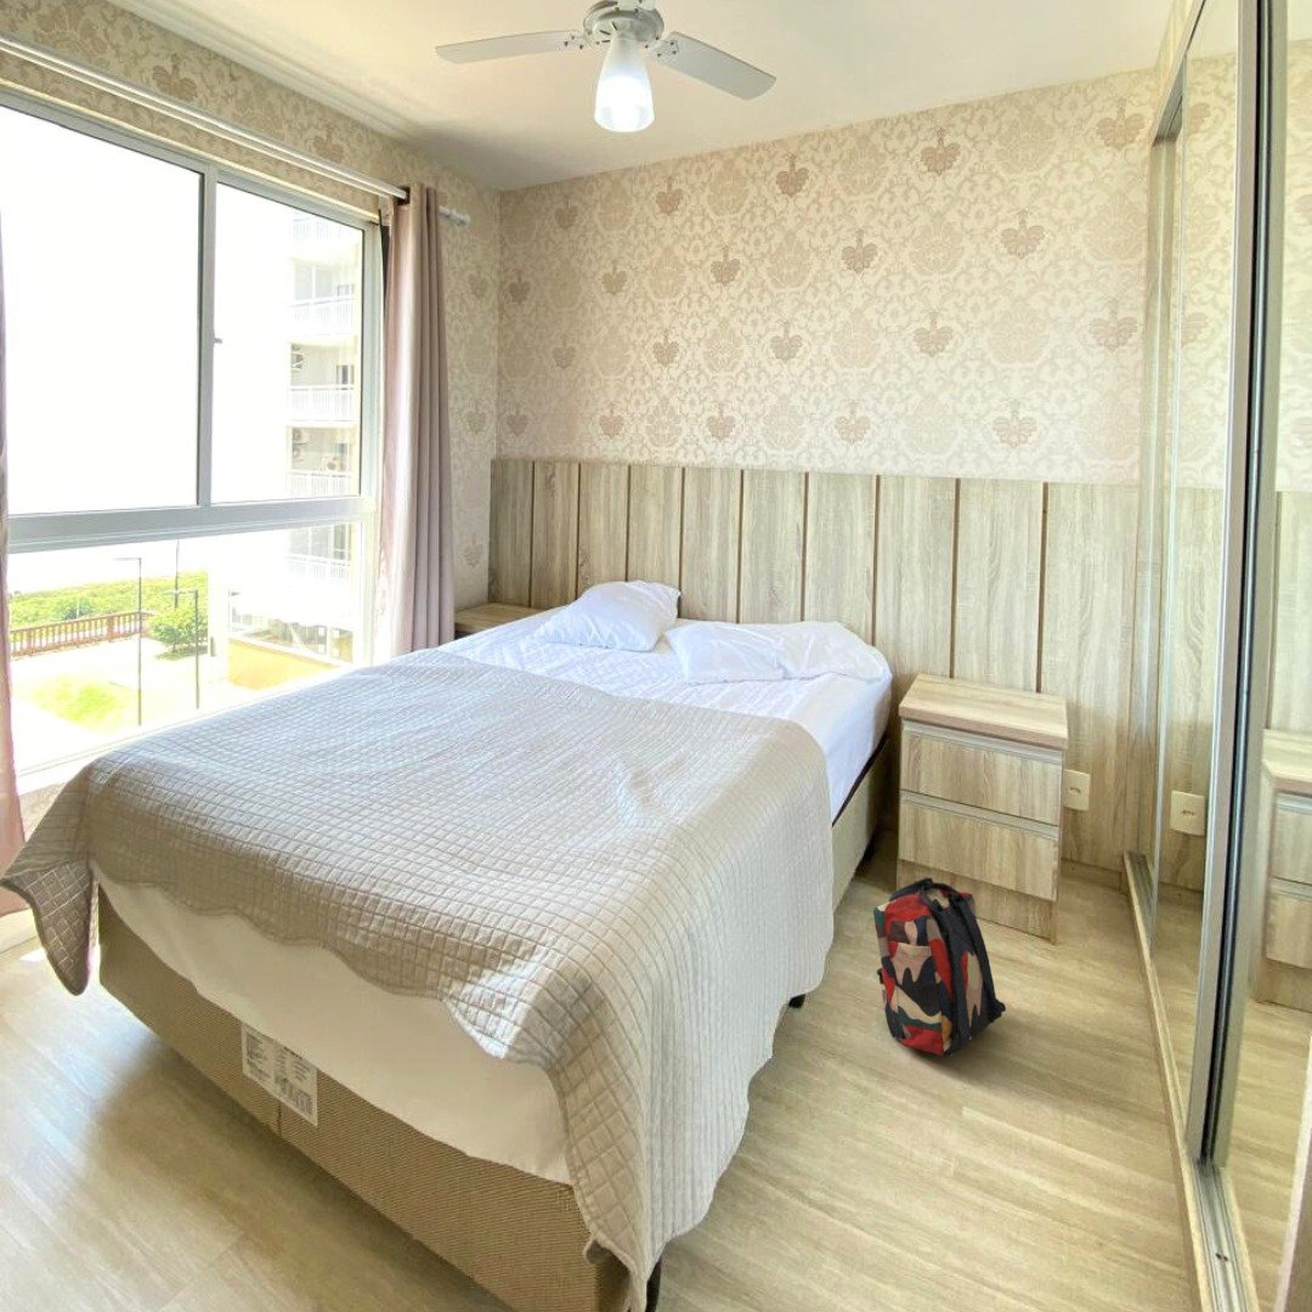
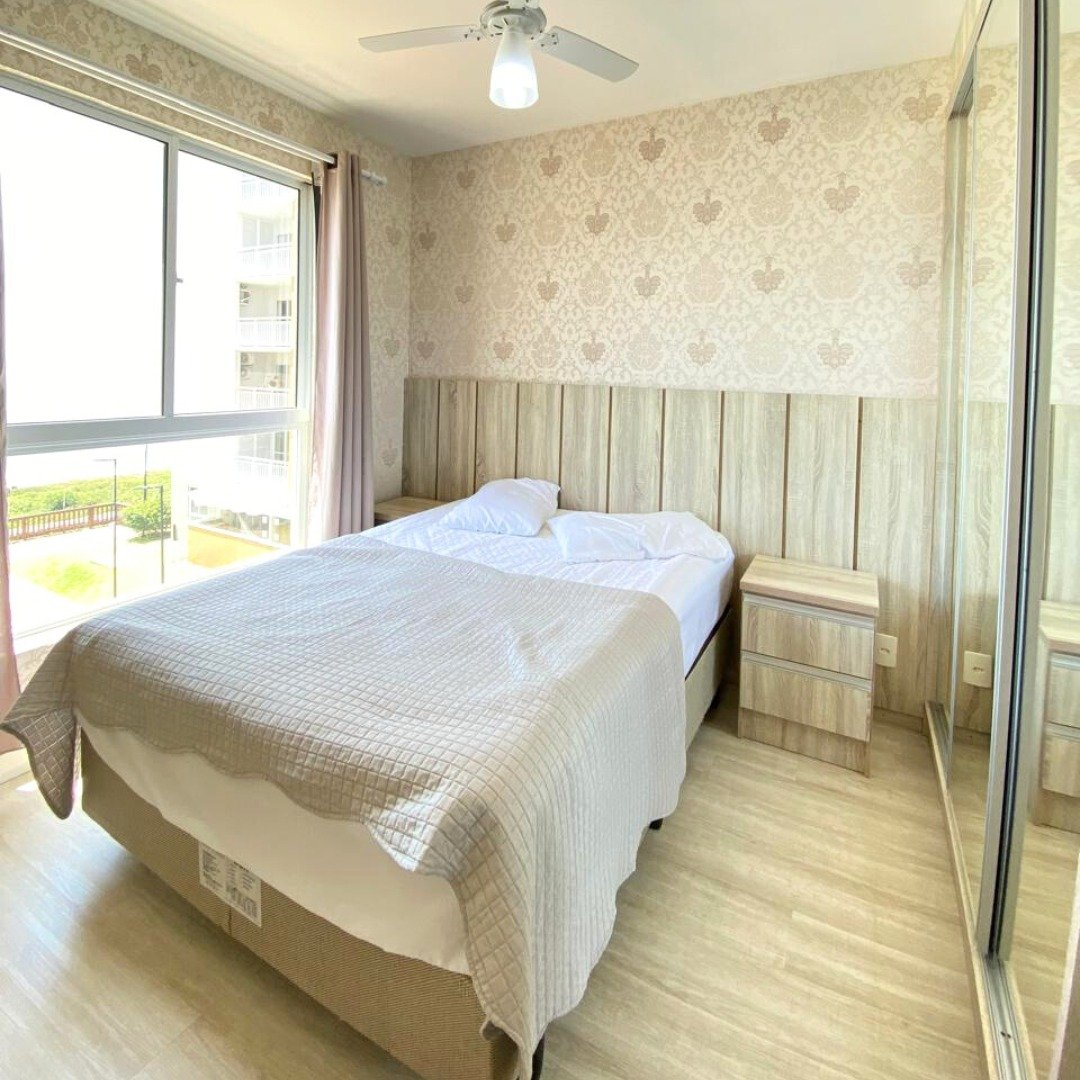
- backpack [872,876,1007,1057]
